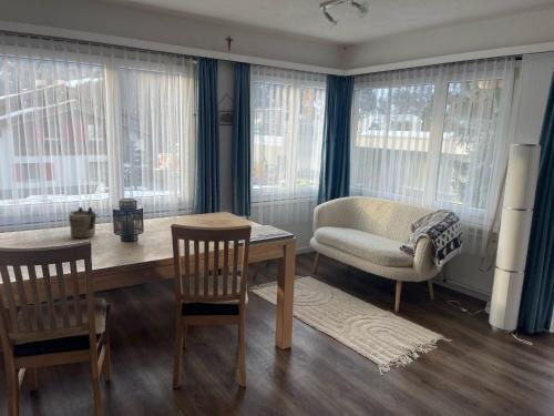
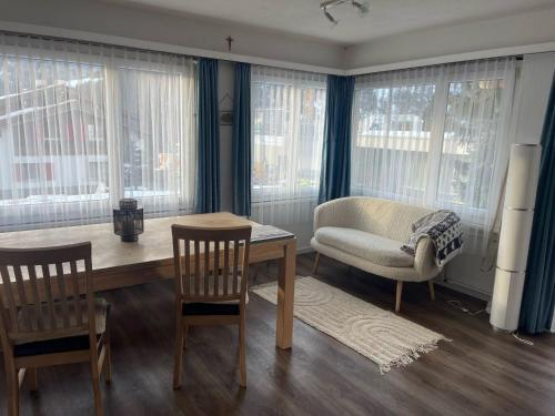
- teapot [68,206,100,239]
